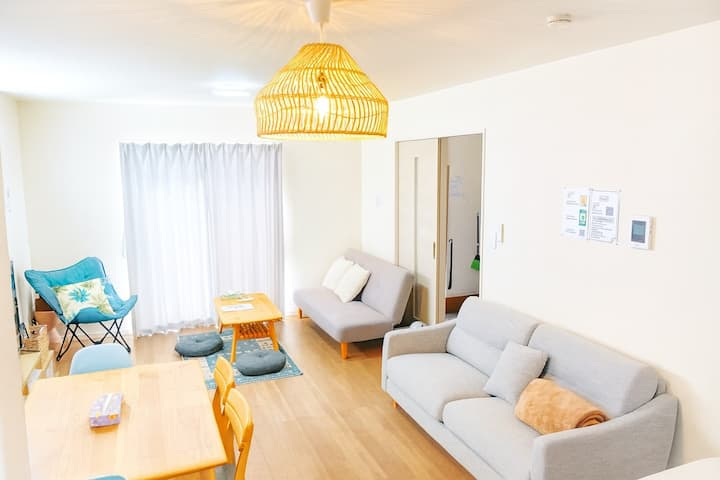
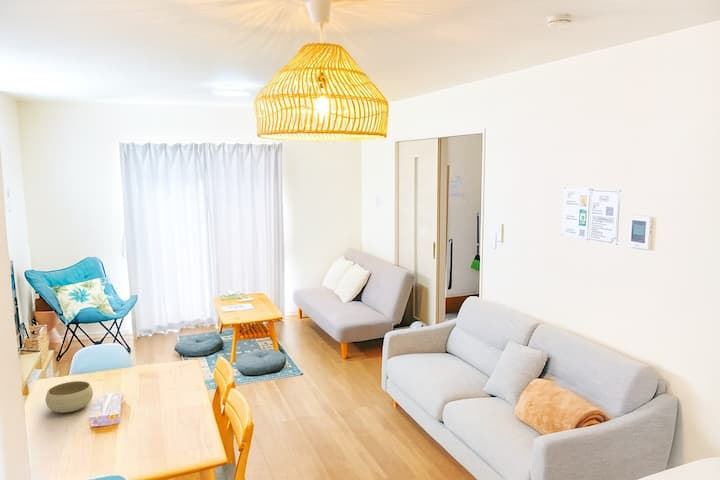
+ bowl [44,380,94,414]
